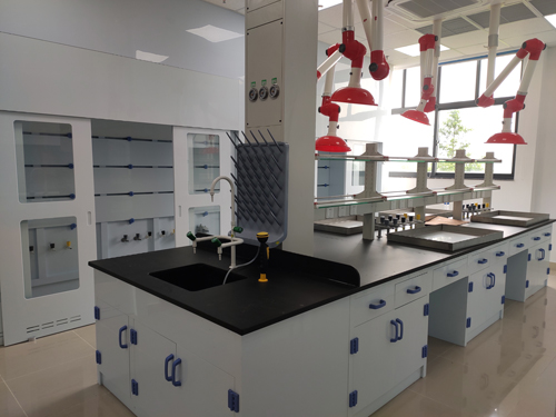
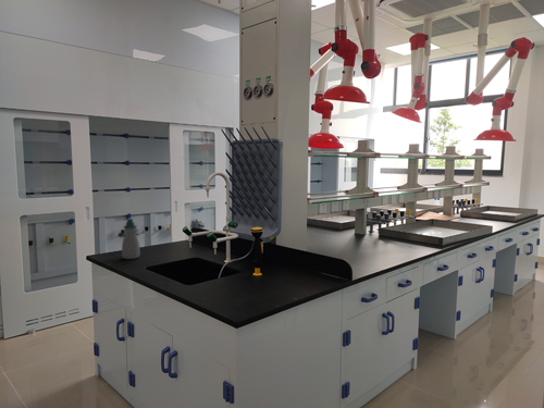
+ soap bottle [121,218,141,260]
